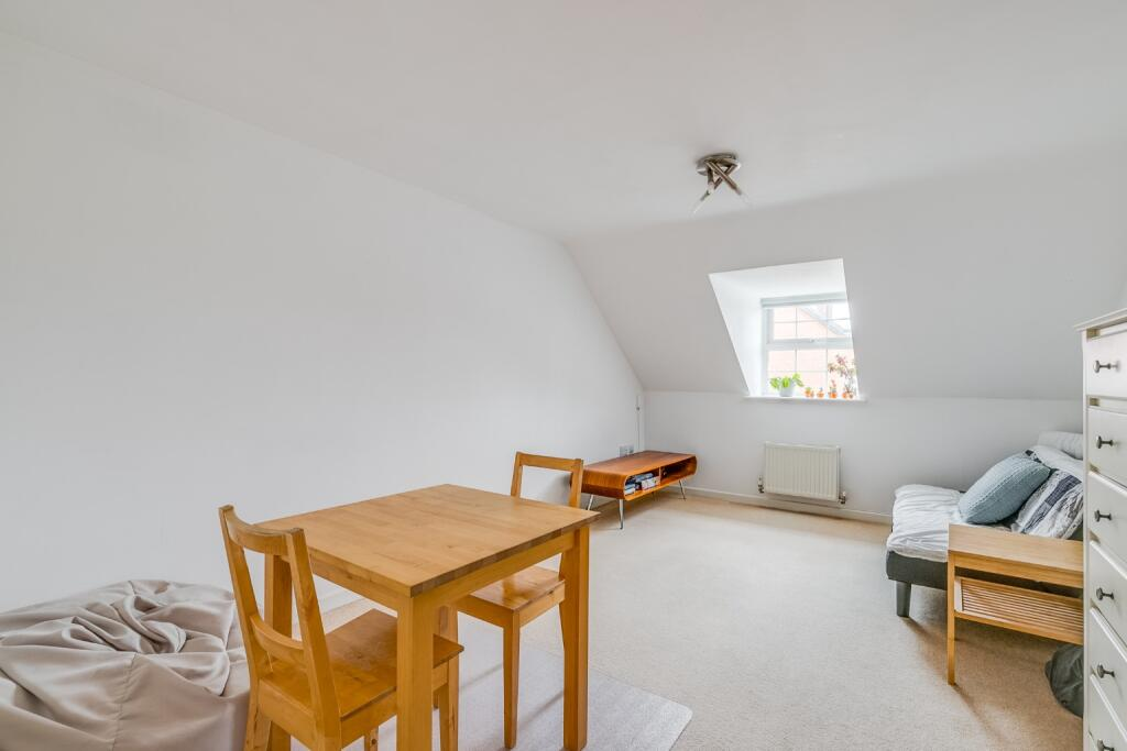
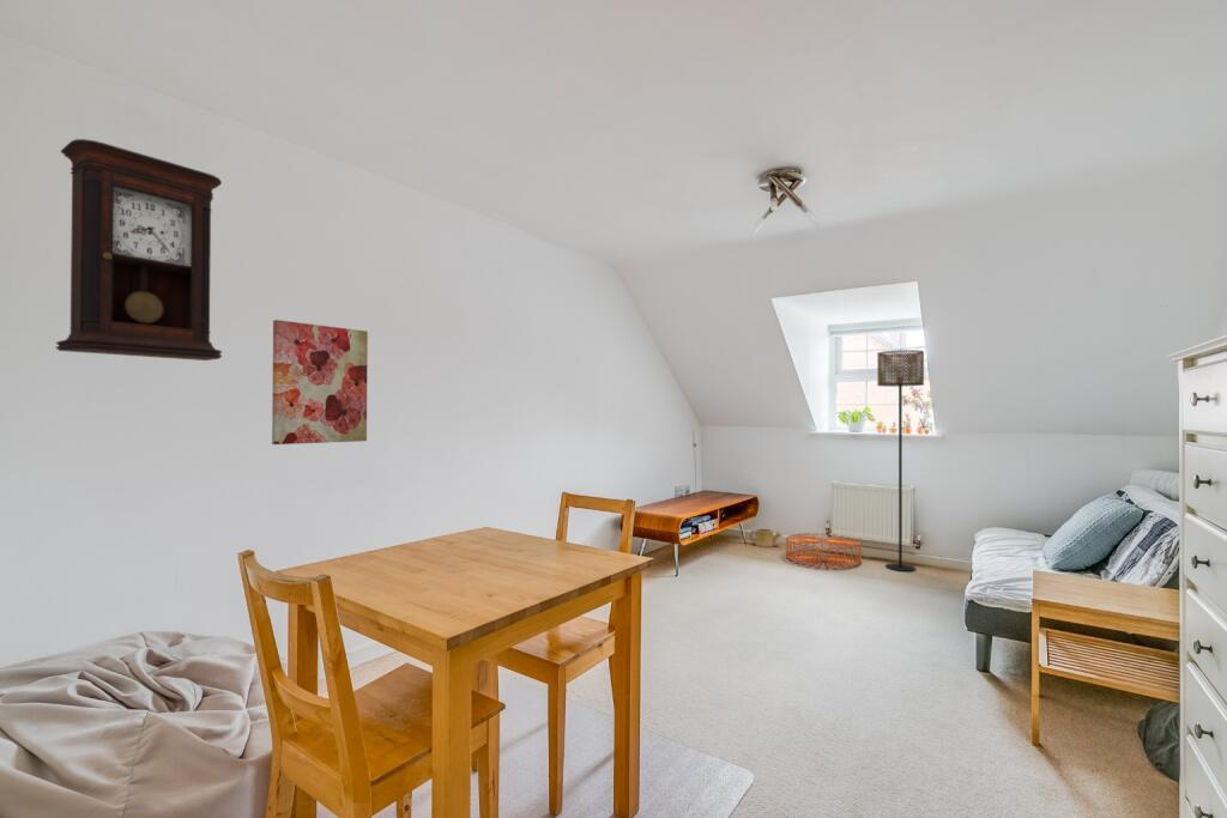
+ wall art [271,319,369,446]
+ pendulum clock [55,138,223,362]
+ basket [785,532,863,569]
+ floor lamp [876,349,925,572]
+ watering can [748,527,784,549]
